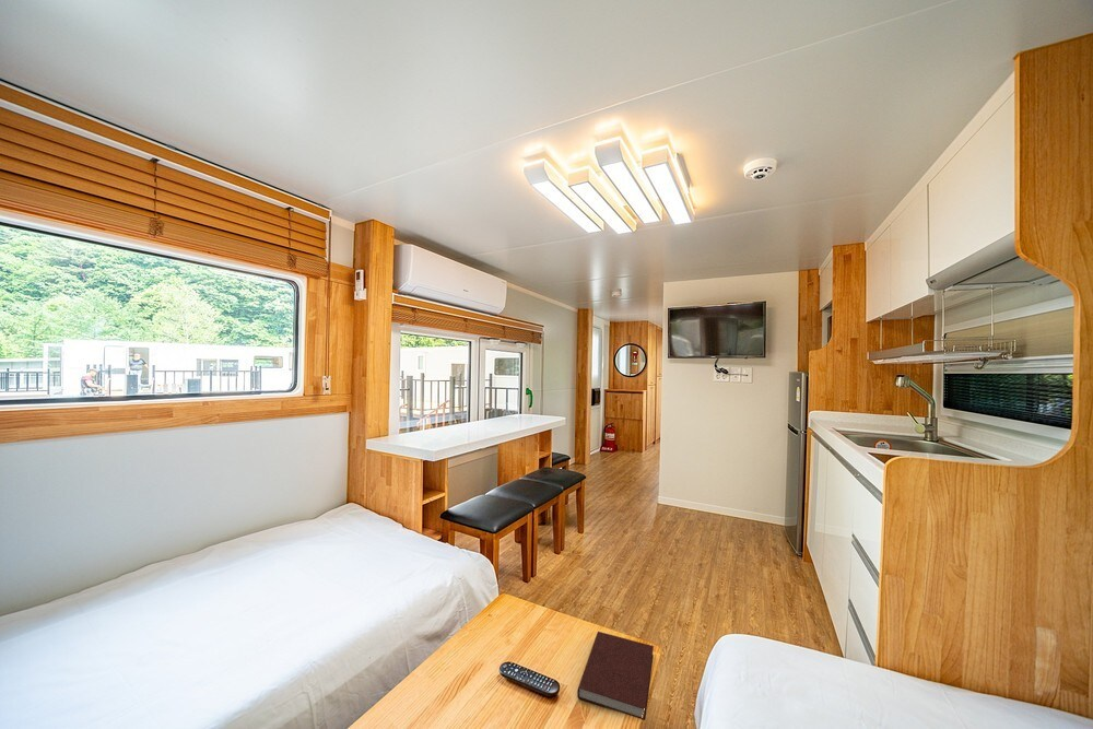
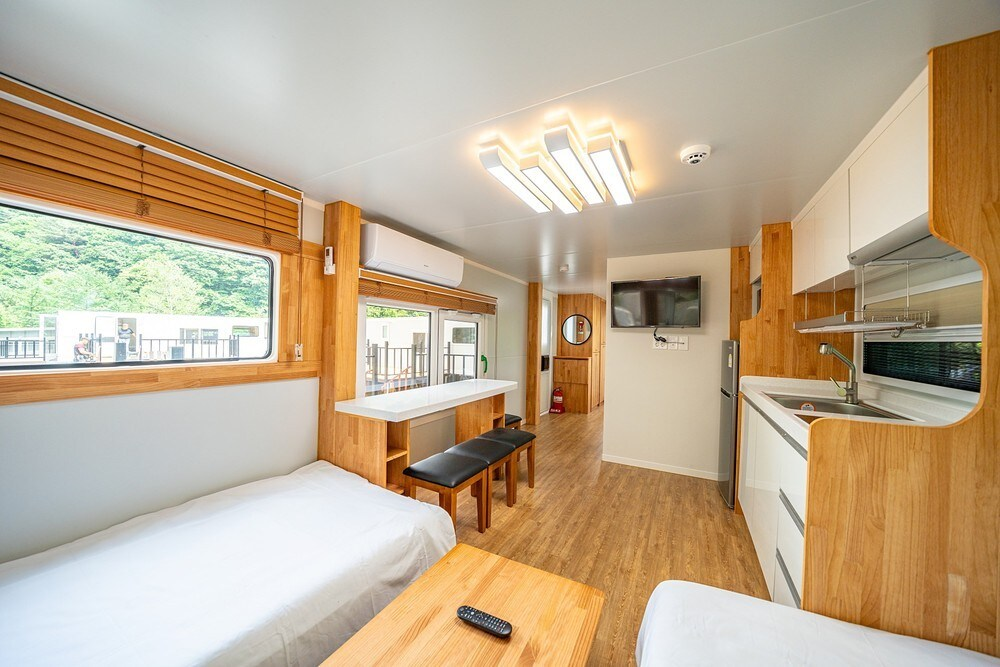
- notebook [576,631,655,721]
